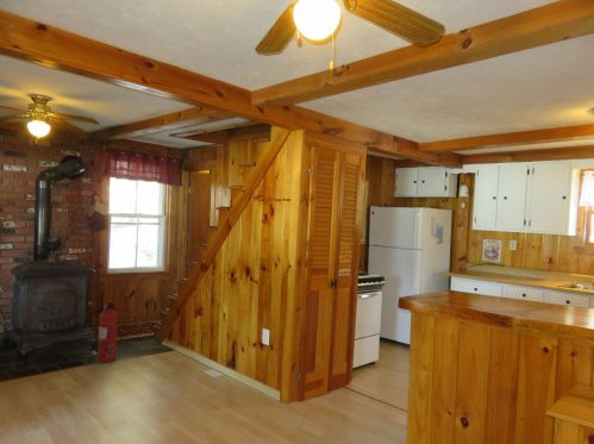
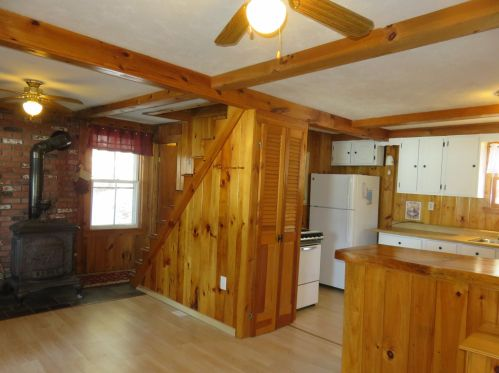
- fire extinguisher [96,301,119,364]
